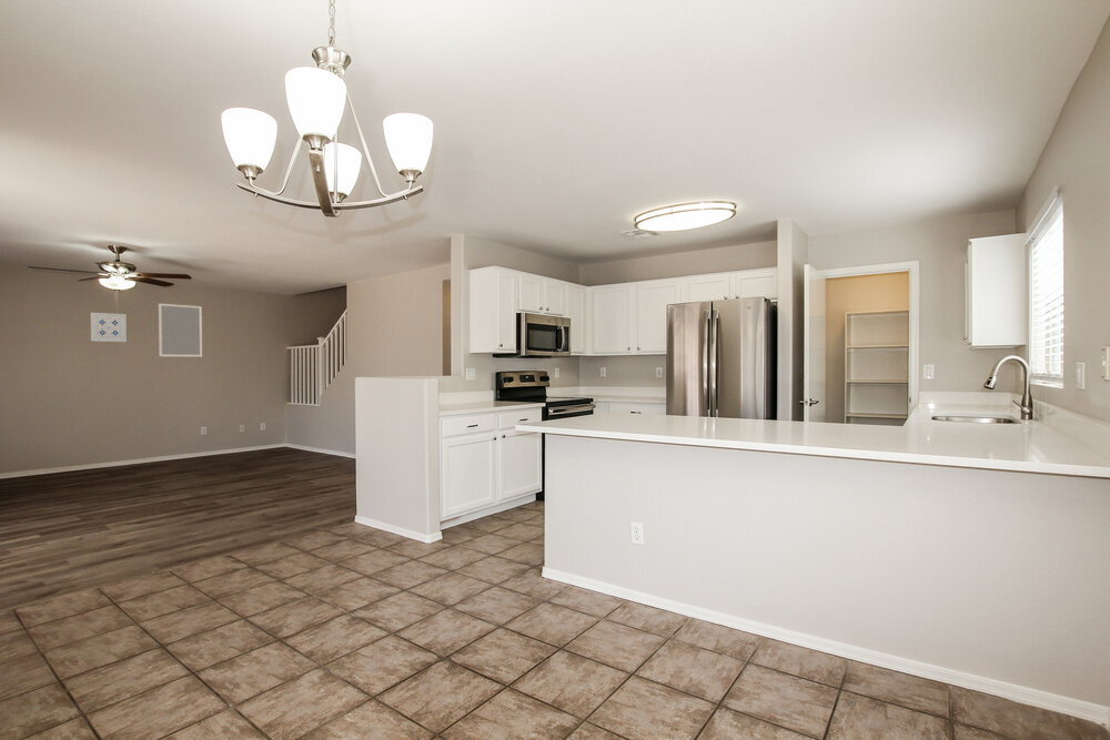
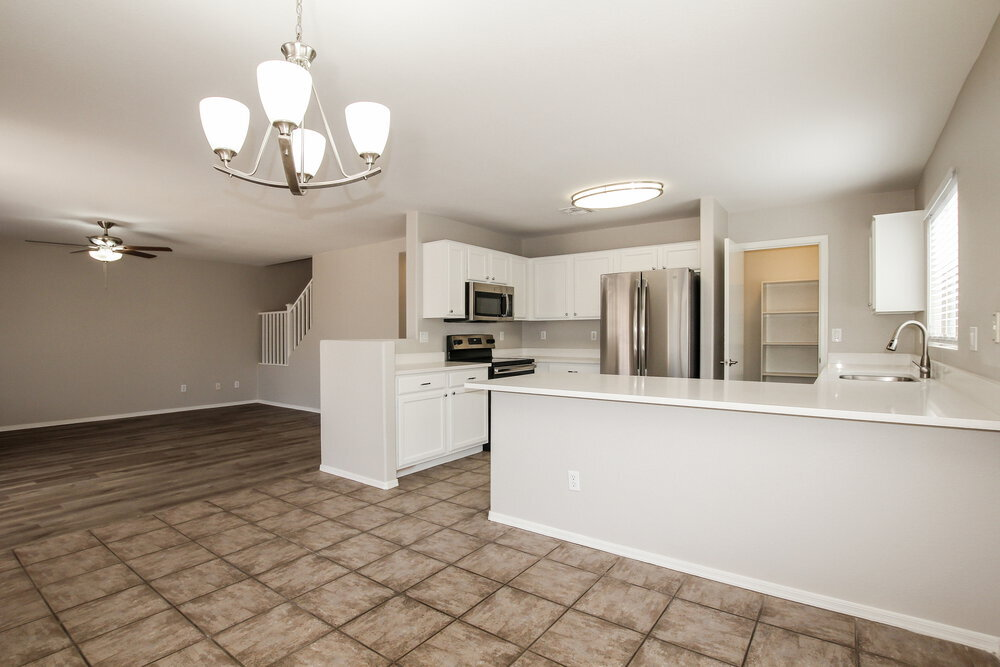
- home mirror [158,303,203,358]
- wall art [90,312,128,343]
